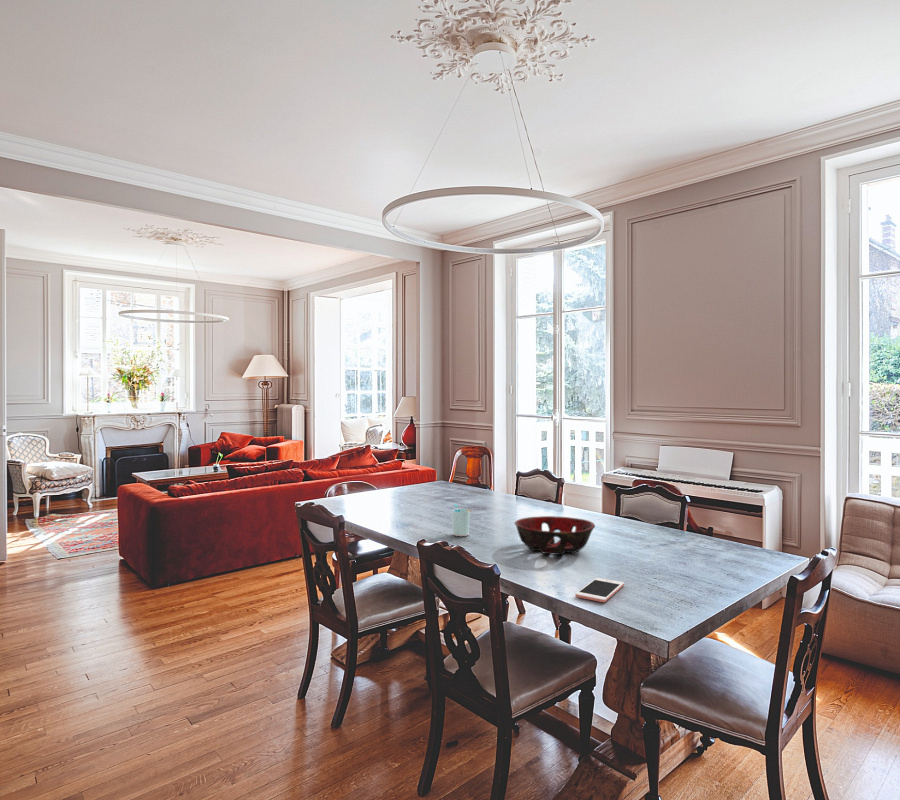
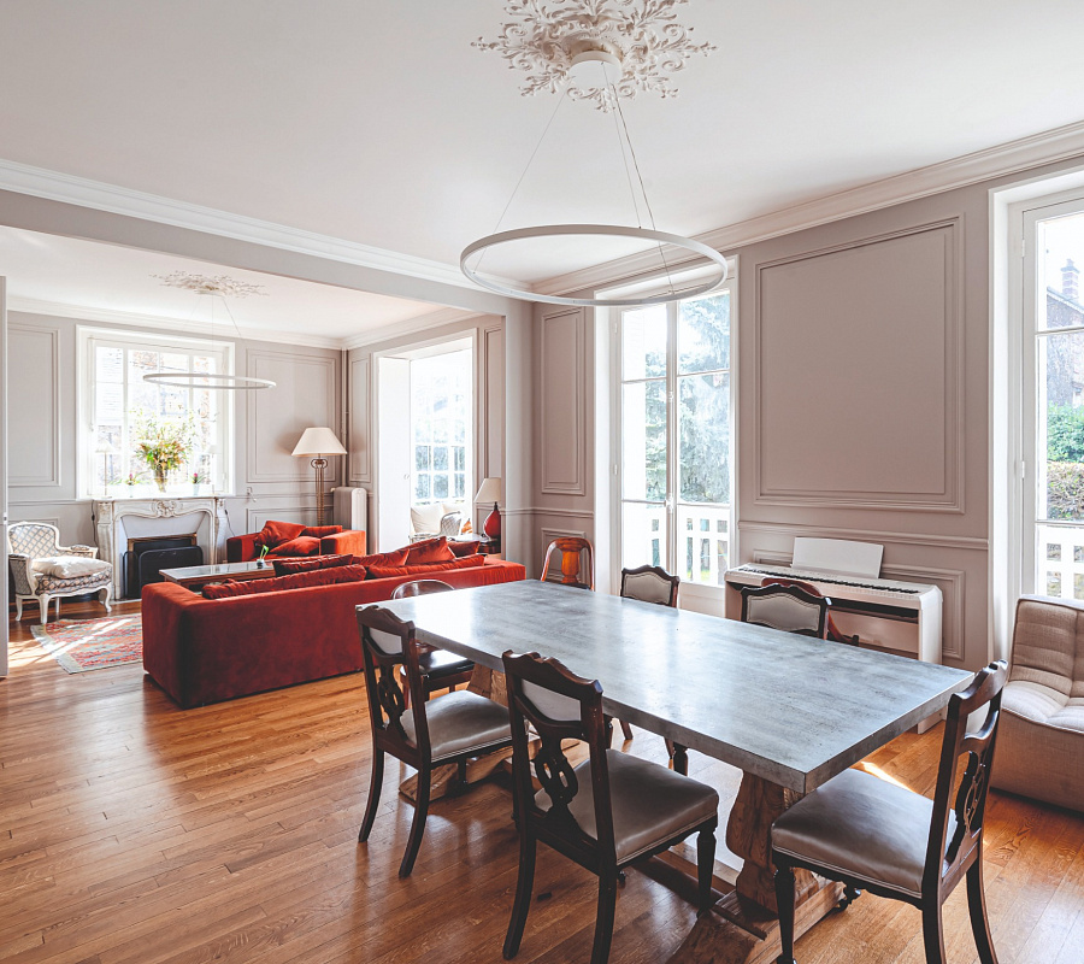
- cup [451,504,472,537]
- decorative bowl [514,515,596,556]
- cell phone [575,577,625,603]
